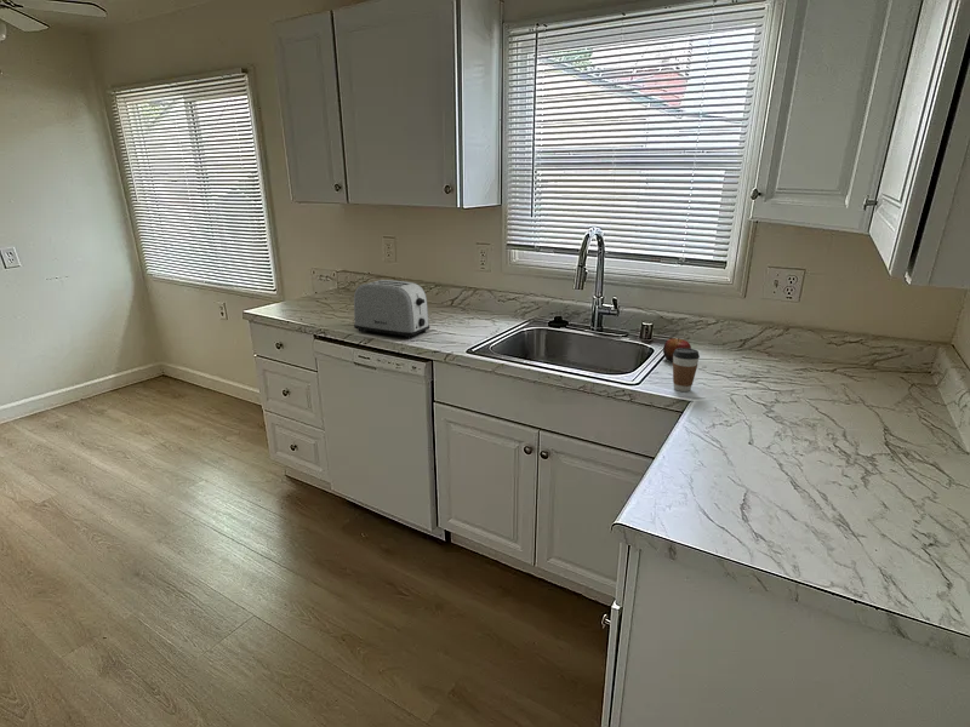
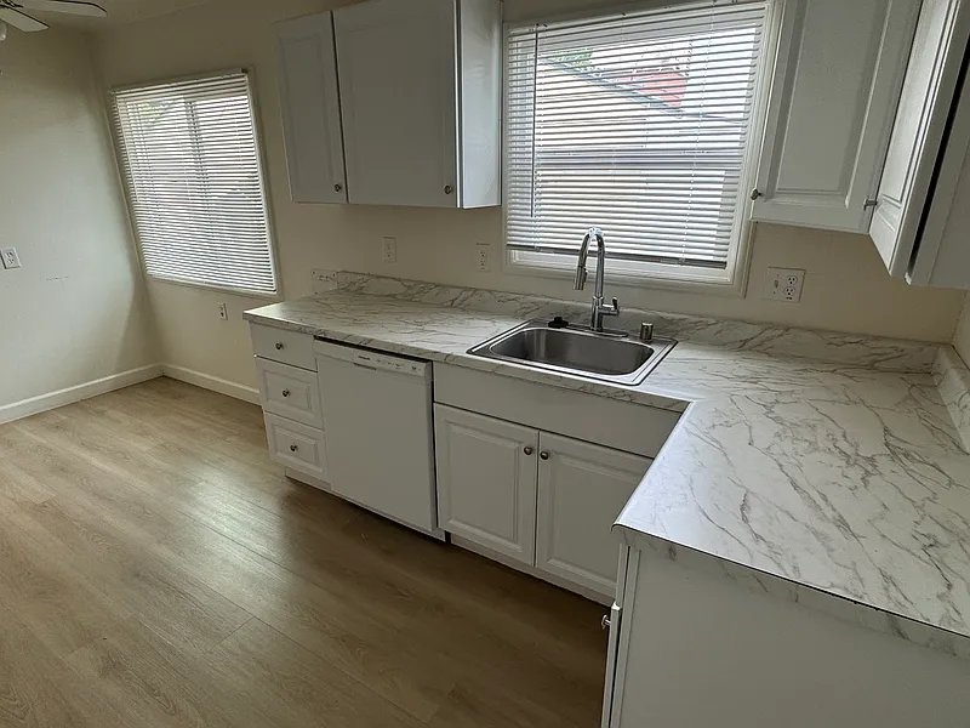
- coffee cup [672,348,701,393]
- toaster [353,279,430,339]
- apple [662,337,692,362]
